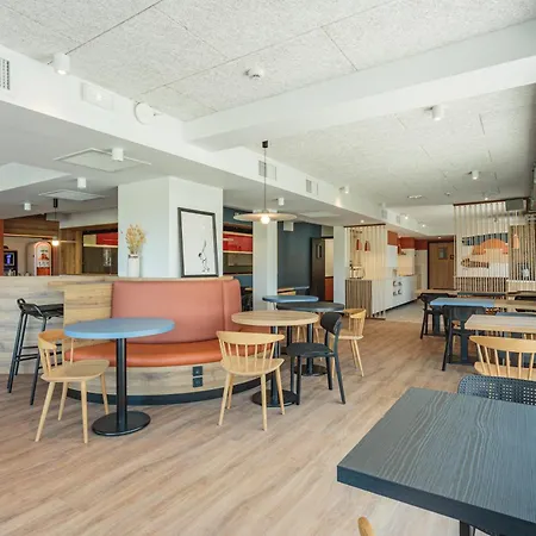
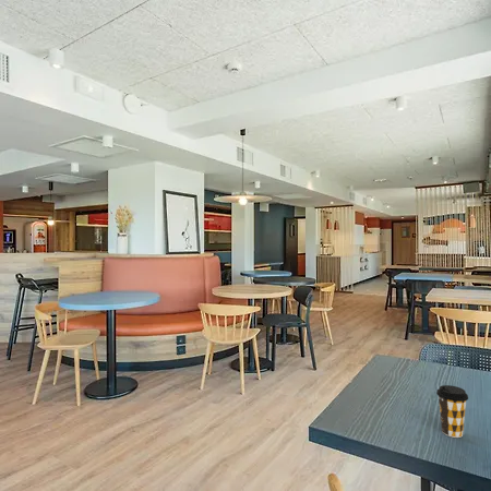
+ coffee cup [435,384,469,439]
